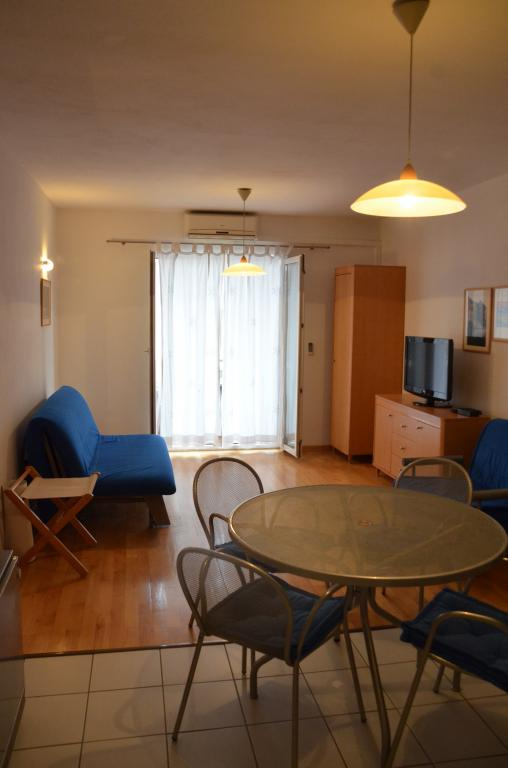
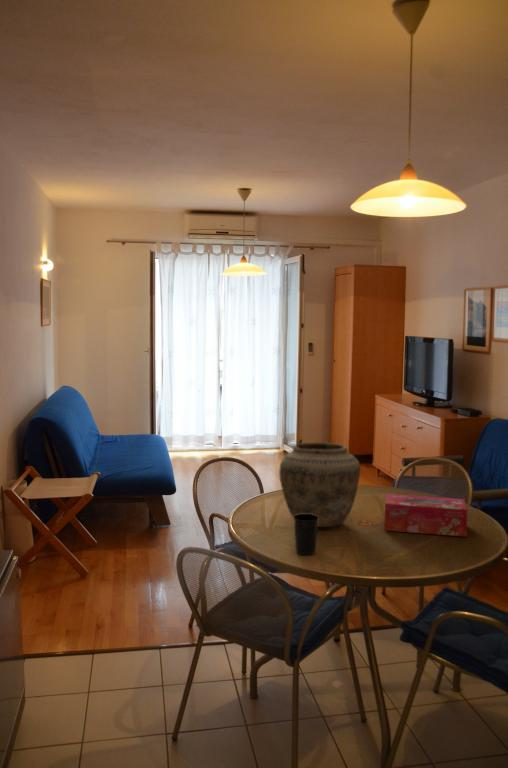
+ cup [293,514,318,556]
+ tissue box [384,493,469,538]
+ vase [278,442,361,528]
